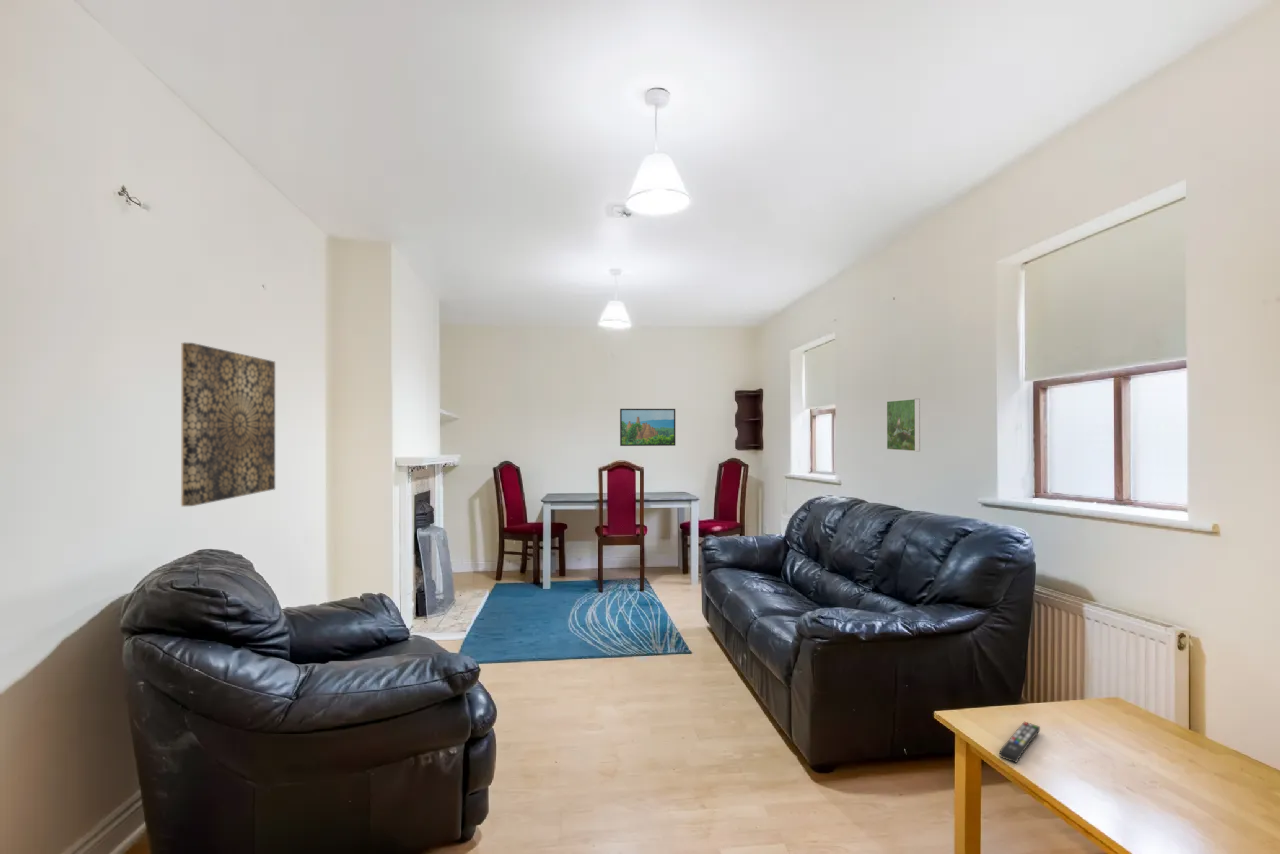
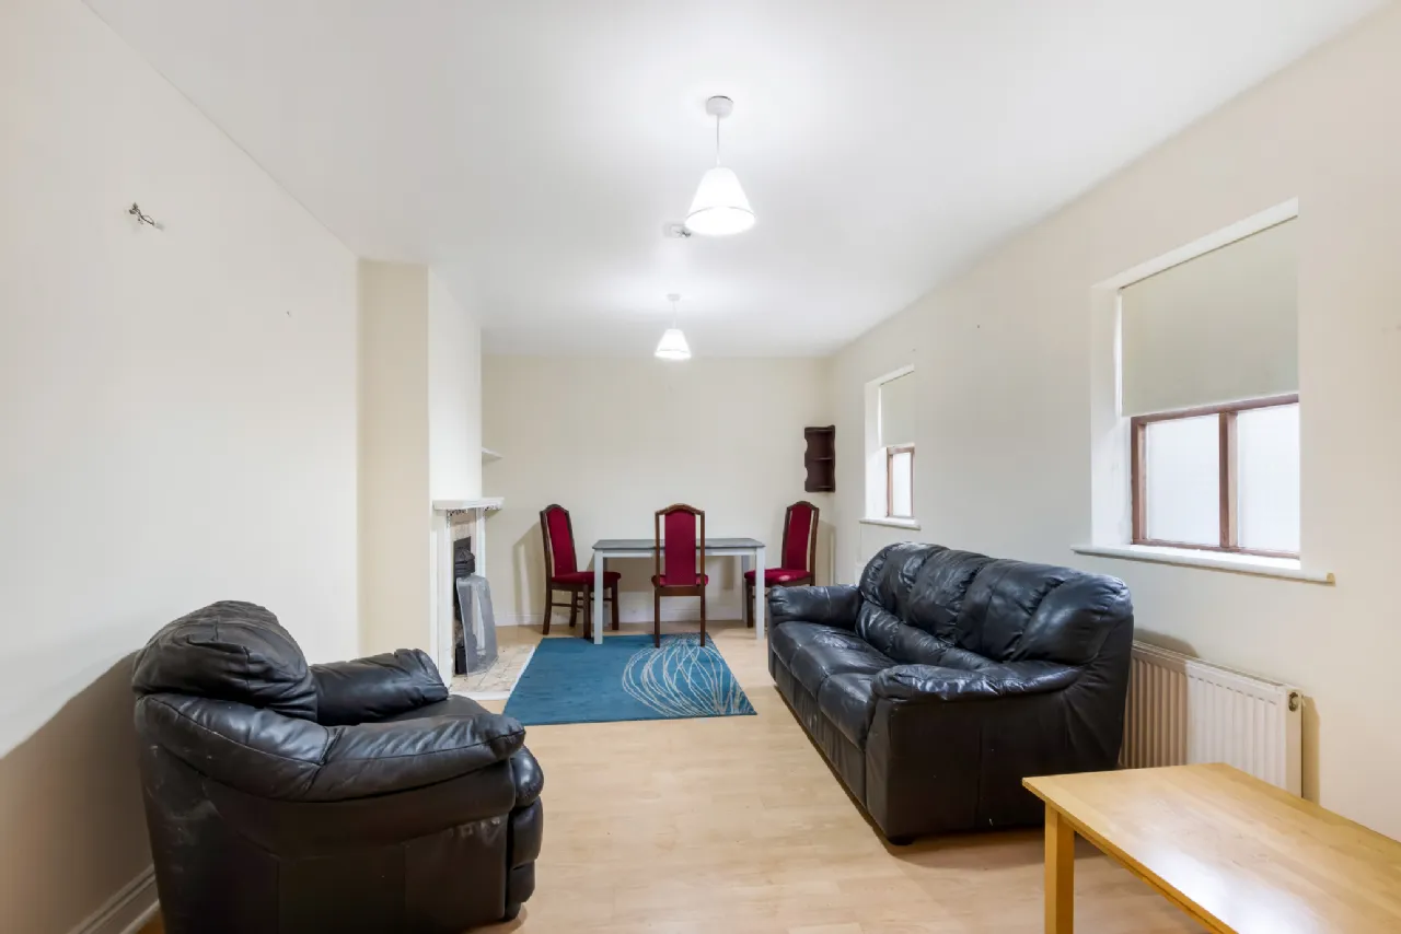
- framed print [619,408,676,447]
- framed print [886,398,921,452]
- remote control [998,721,1041,764]
- wall art [180,342,276,507]
